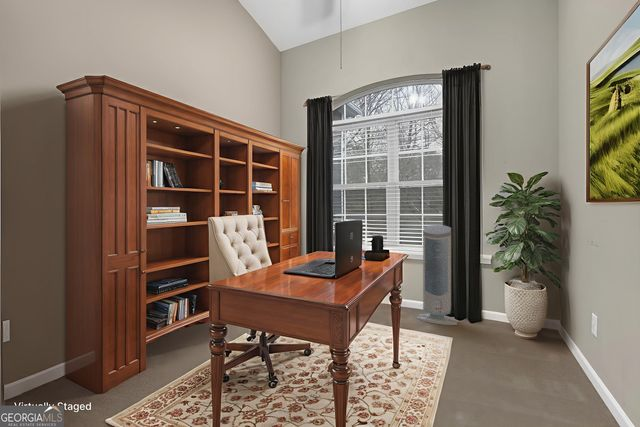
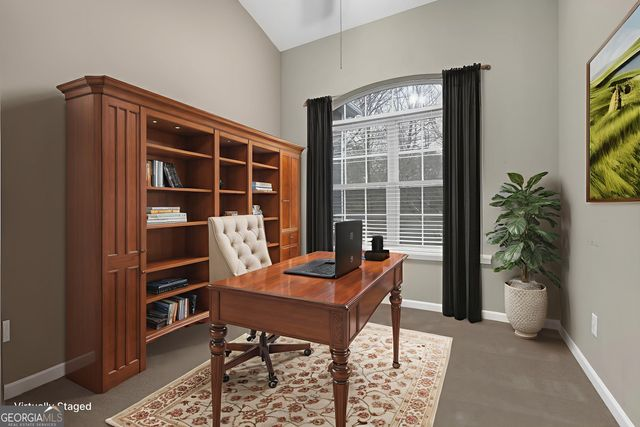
- air purifier [415,224,459,326]
